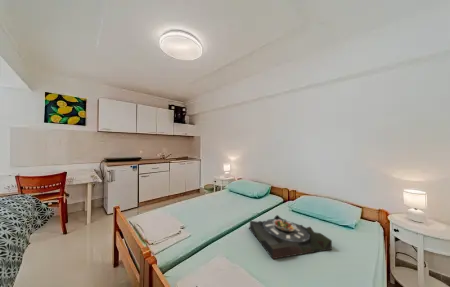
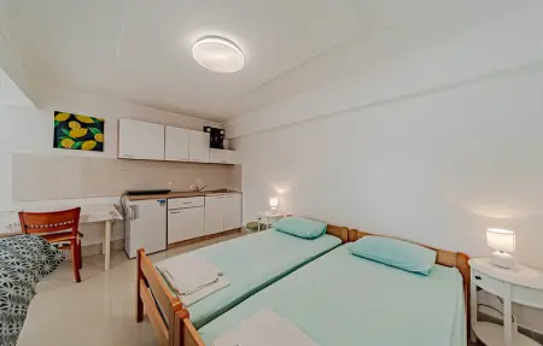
- serving tray [248,214,333,260]
